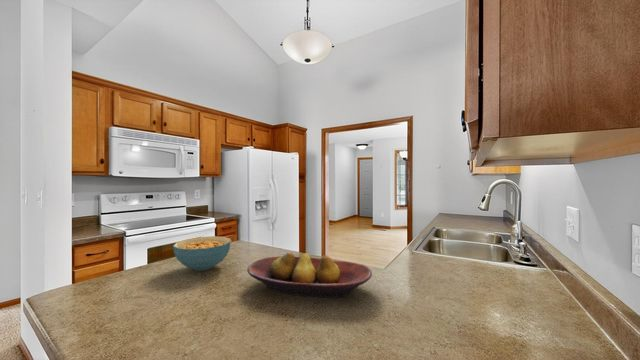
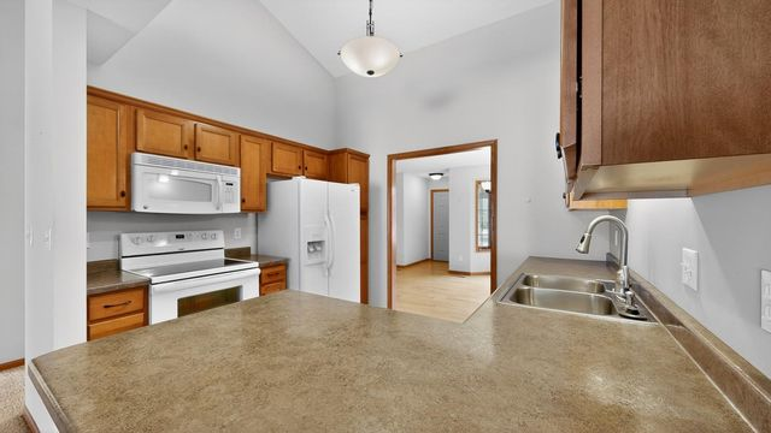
- fruit bowl [246,251,373,299]
- cereal bowl [172,235,232,272]
